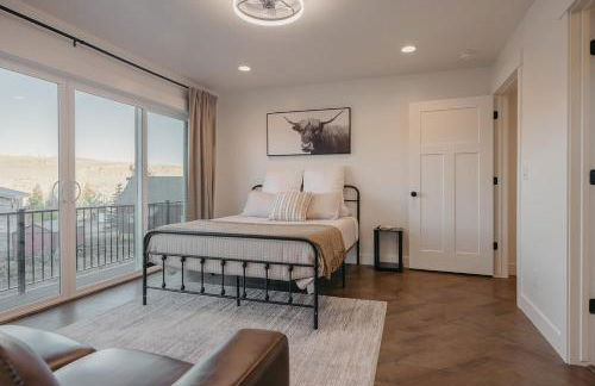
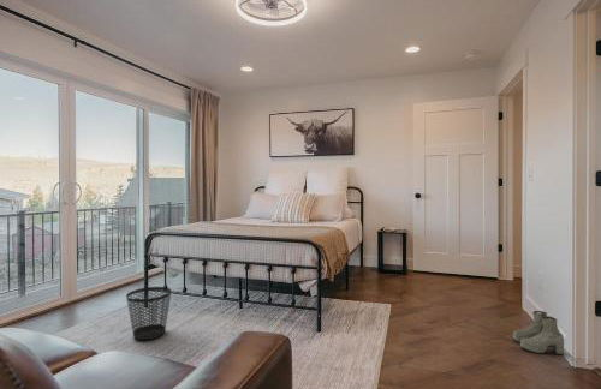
+ wastebasket [125,286,173,341]
+ boots [512,310,565,355]
